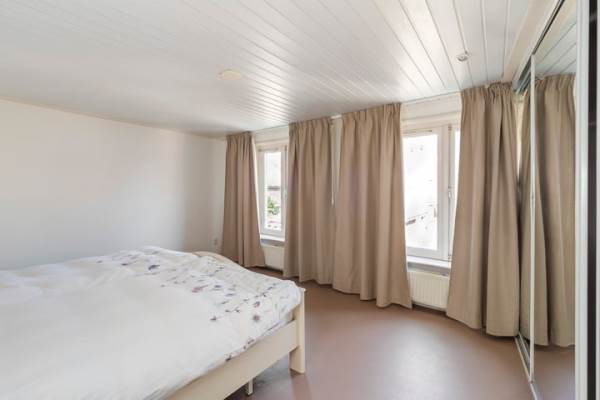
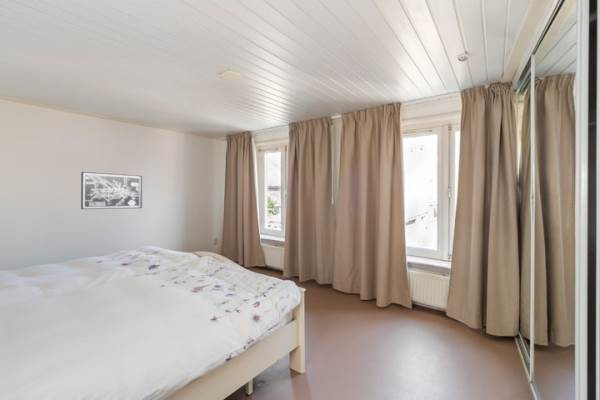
+ wall art [80,171,143,210]
